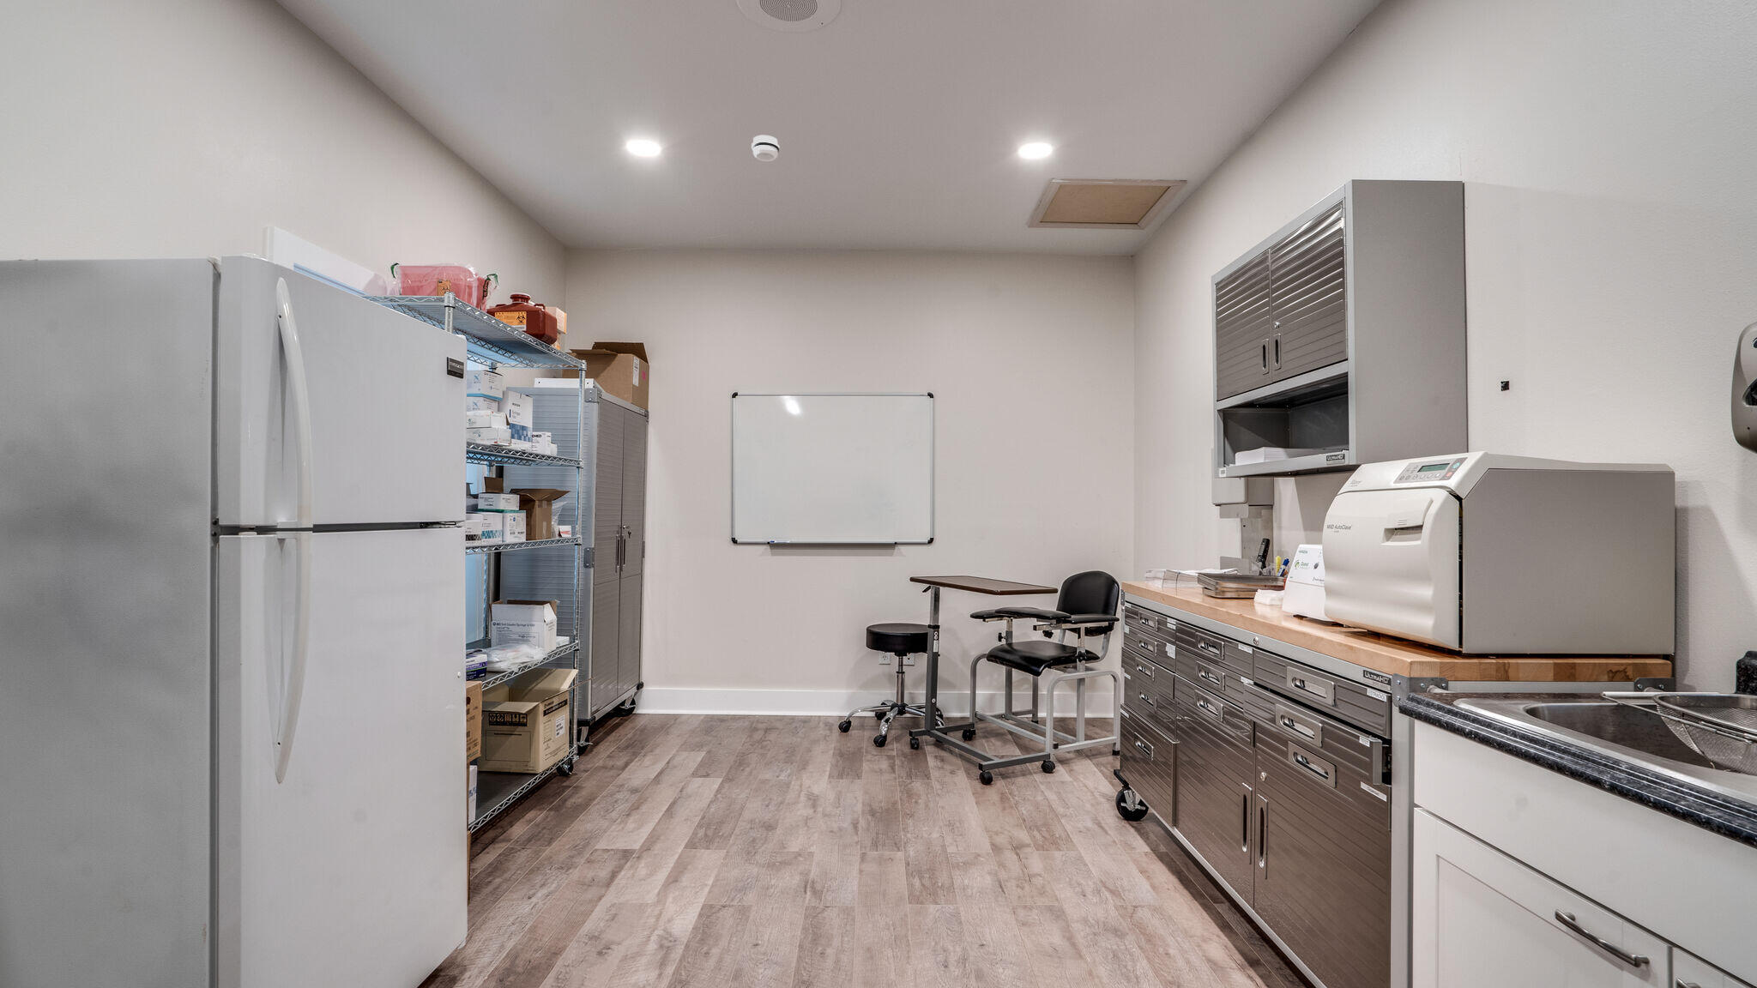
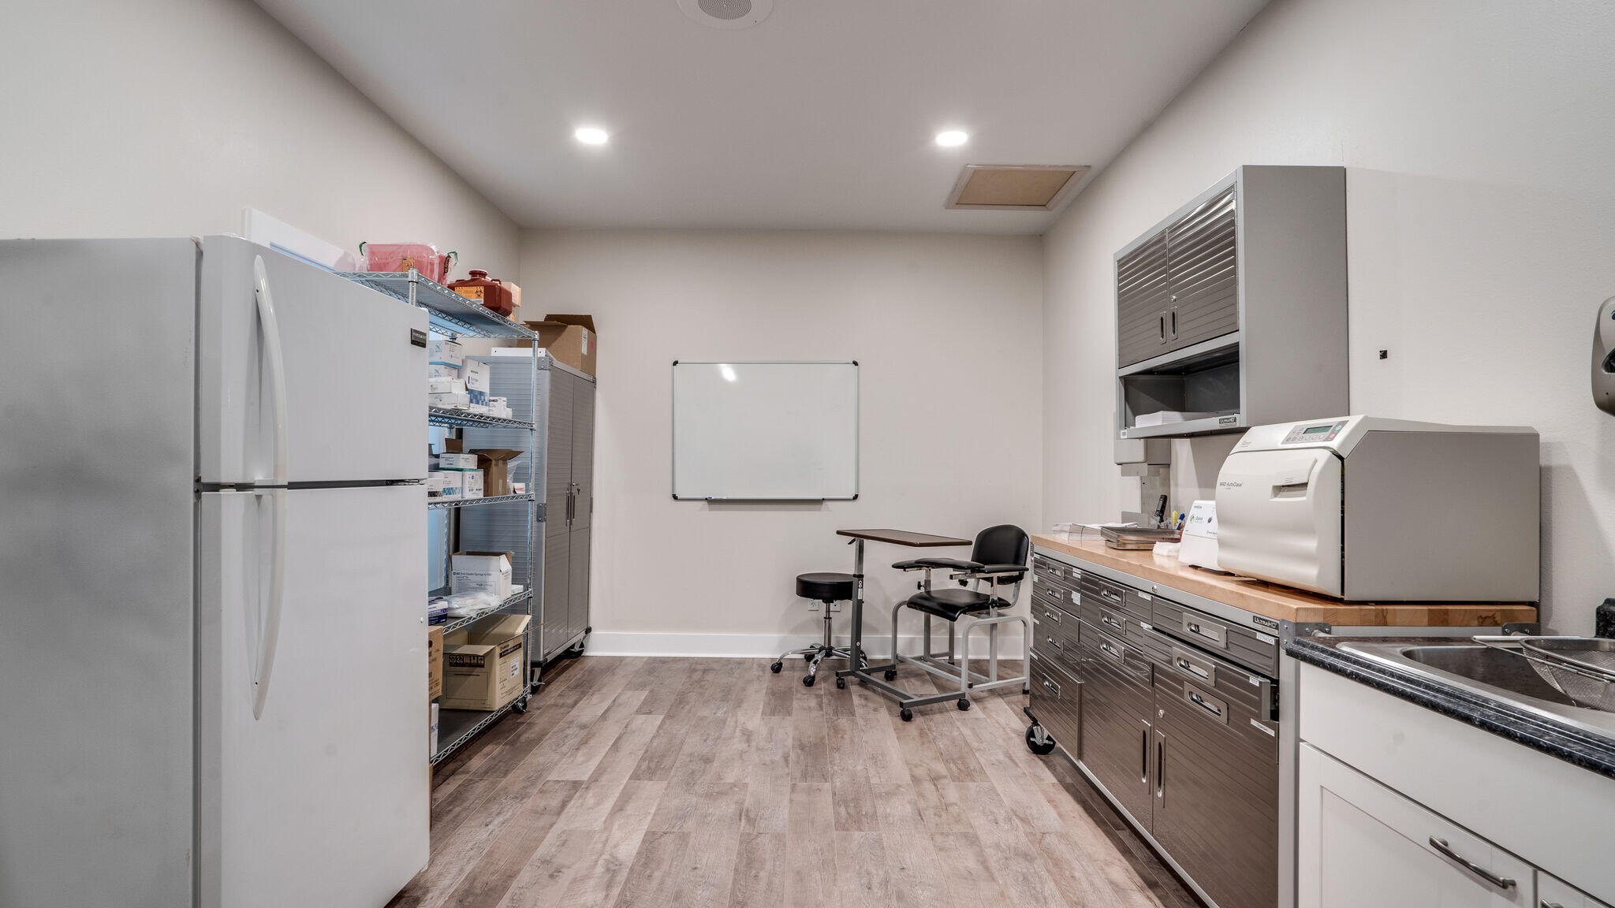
- smoke detector [751,135,781,162]
